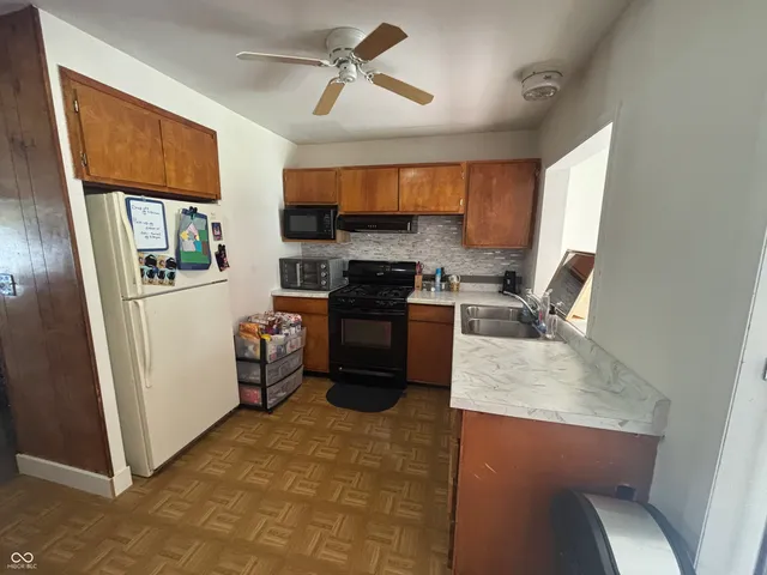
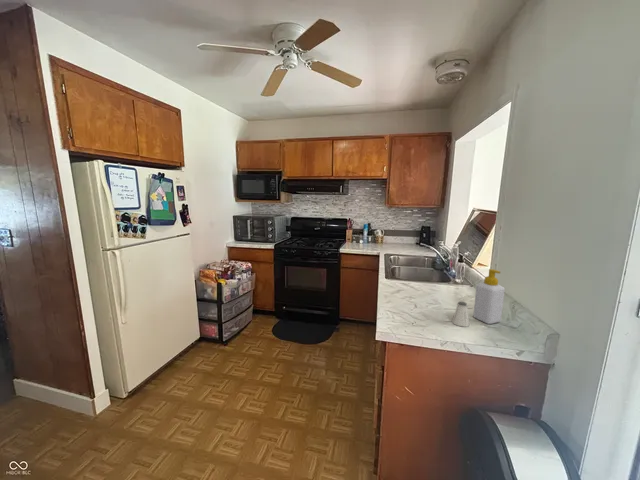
+ saltshaker [451,300,470,328]
+ soap bottle [472,268,506,325]
